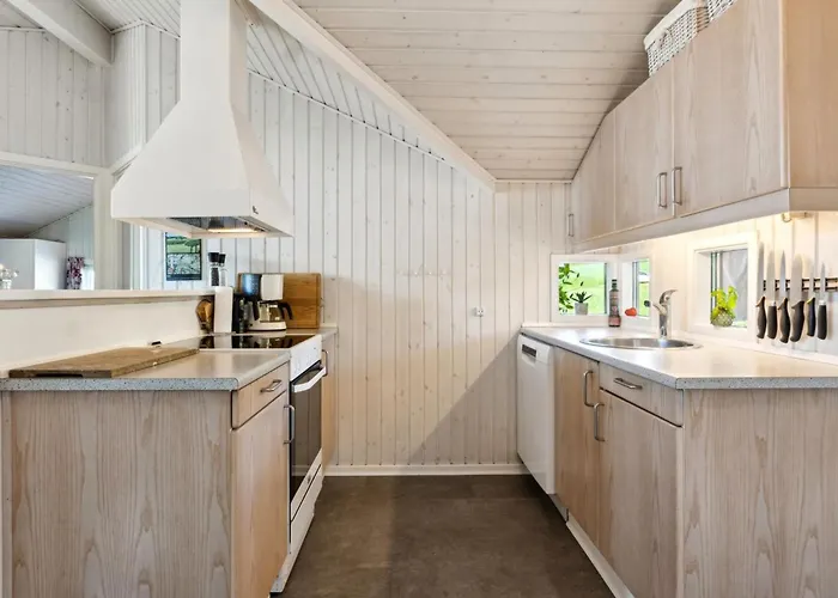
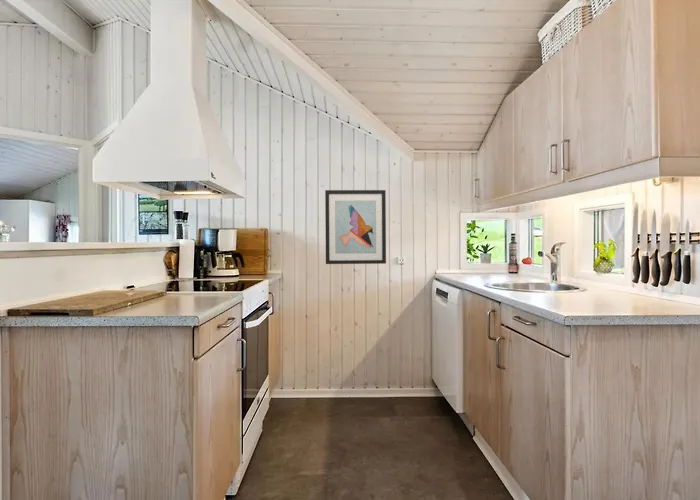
+ wall art [324,189,387,265]
